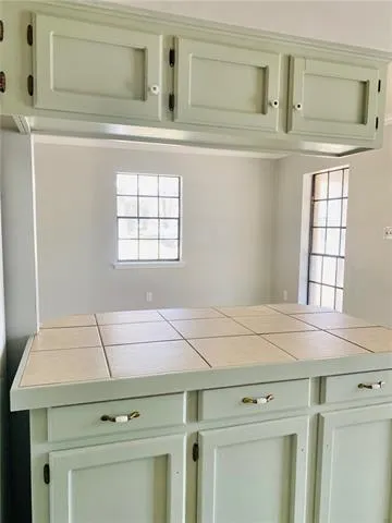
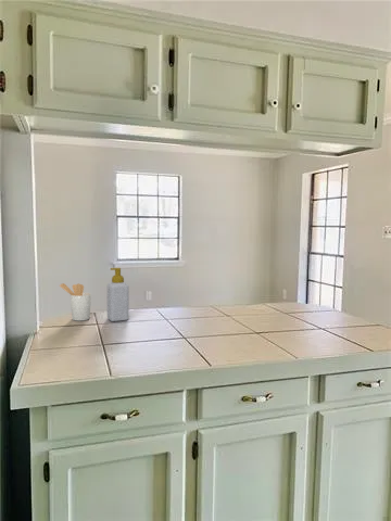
+ utensil holder [59,282,92,321]
+ soap bottle [106,267,130,322]
